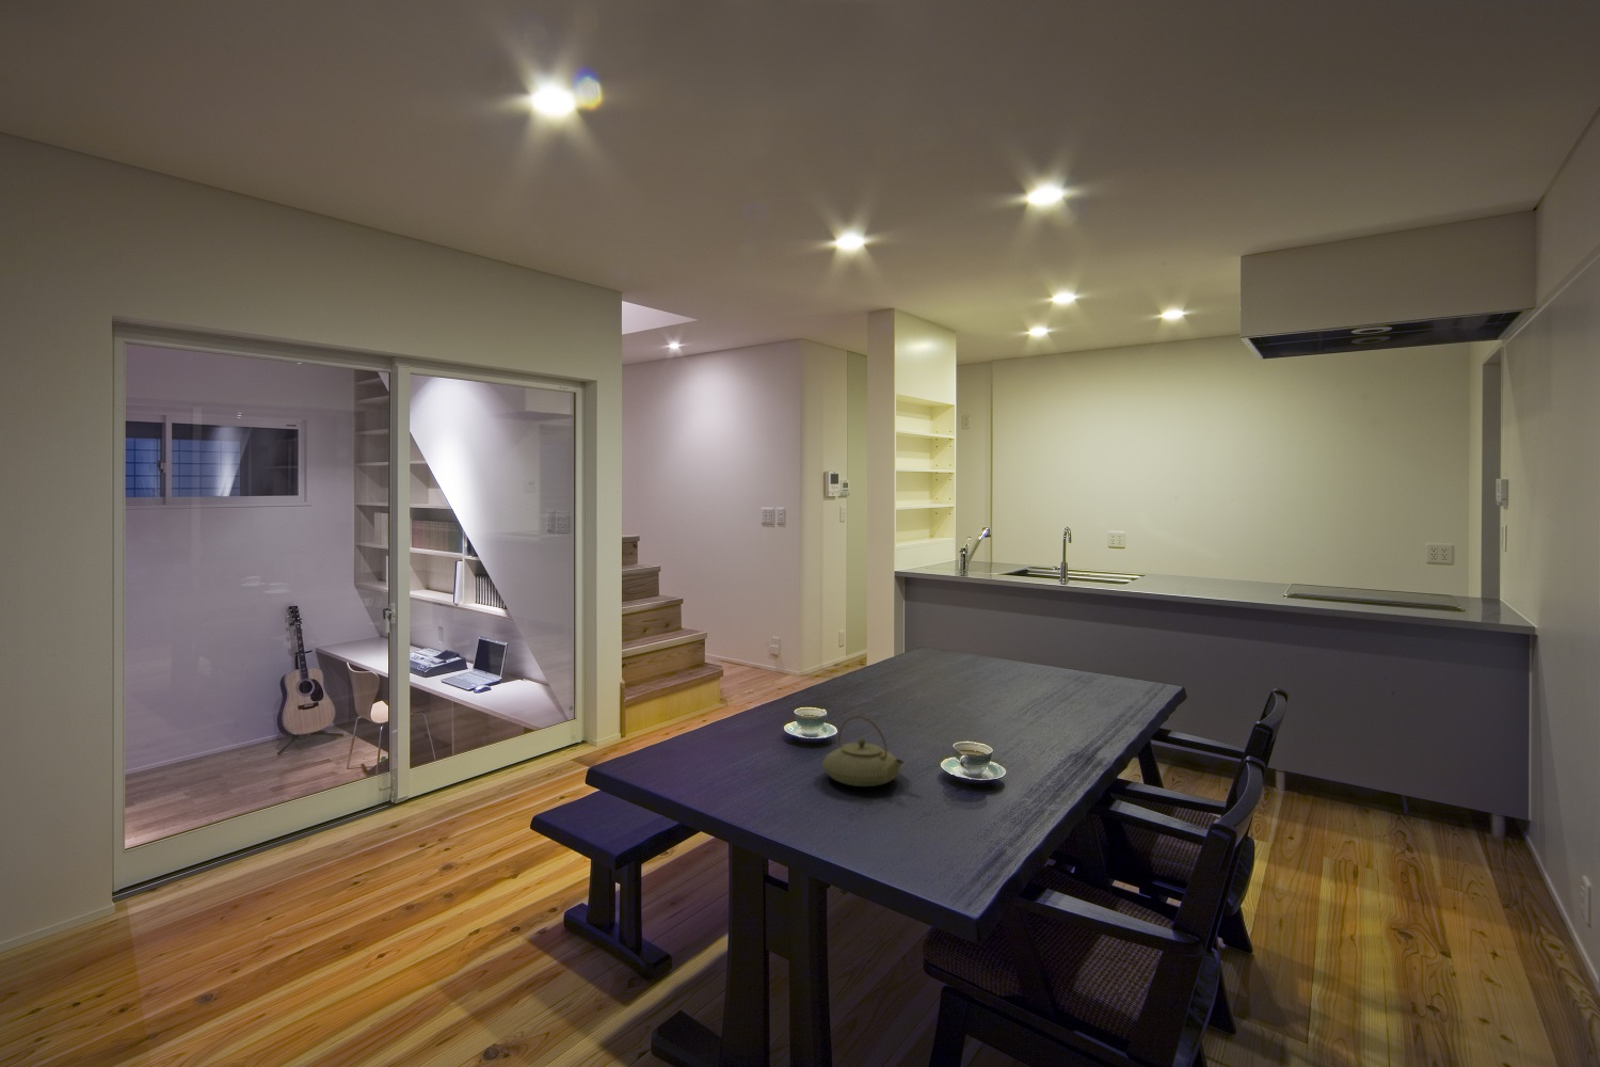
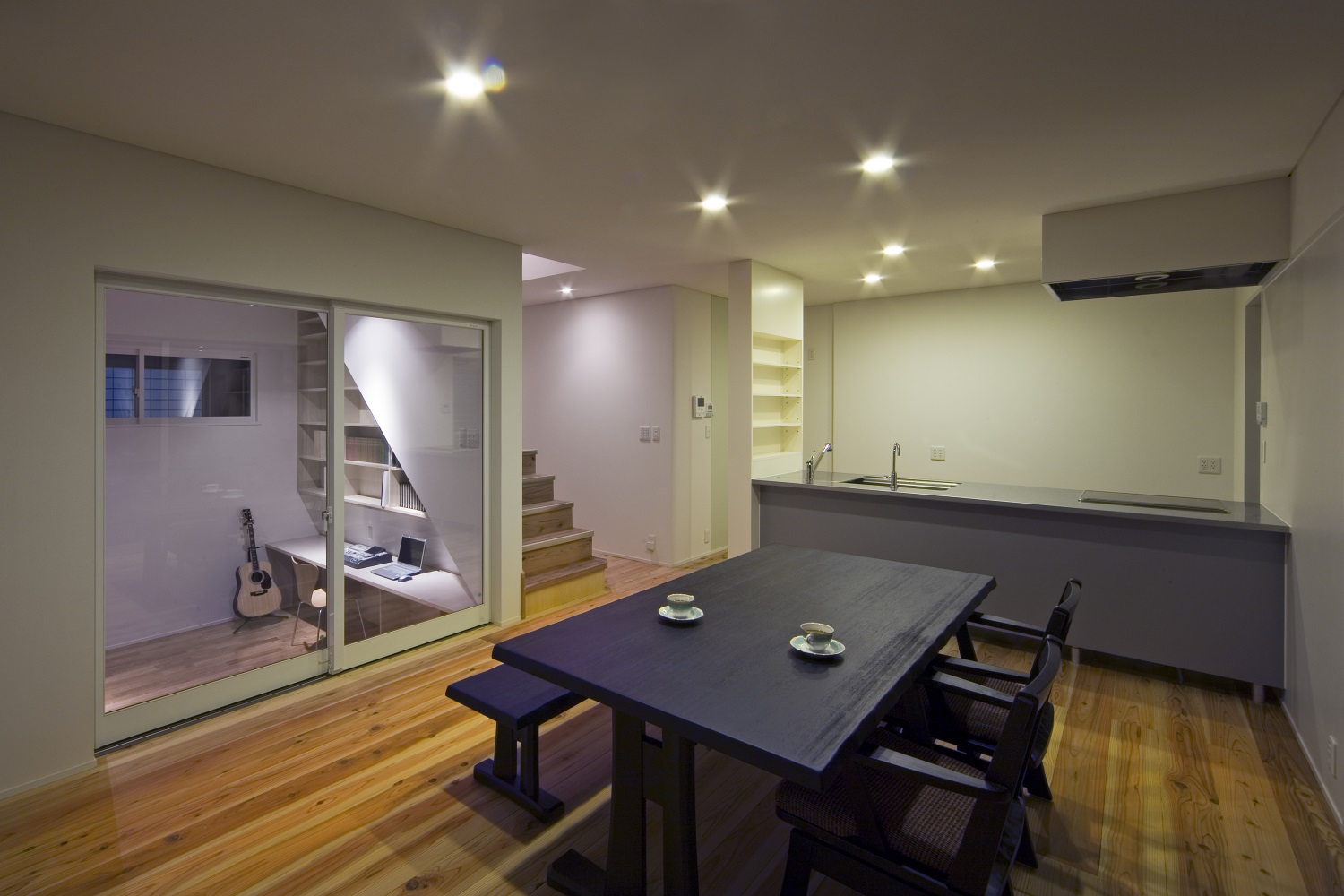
- teapot [821,715,905,787]
